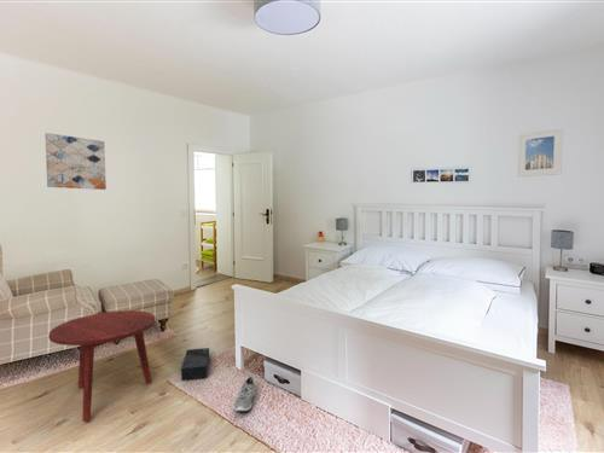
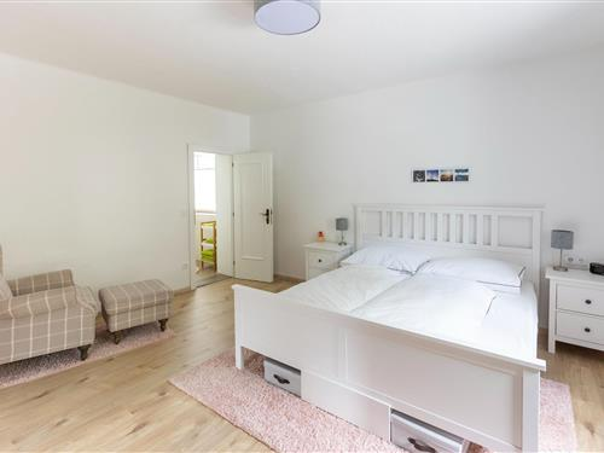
- sneaker [233,374,256,412]
- shoe box [180,347,210,382]
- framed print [516,127,564,178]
- side table [47,309,157,423]
- wall art [45,132,108,191]
